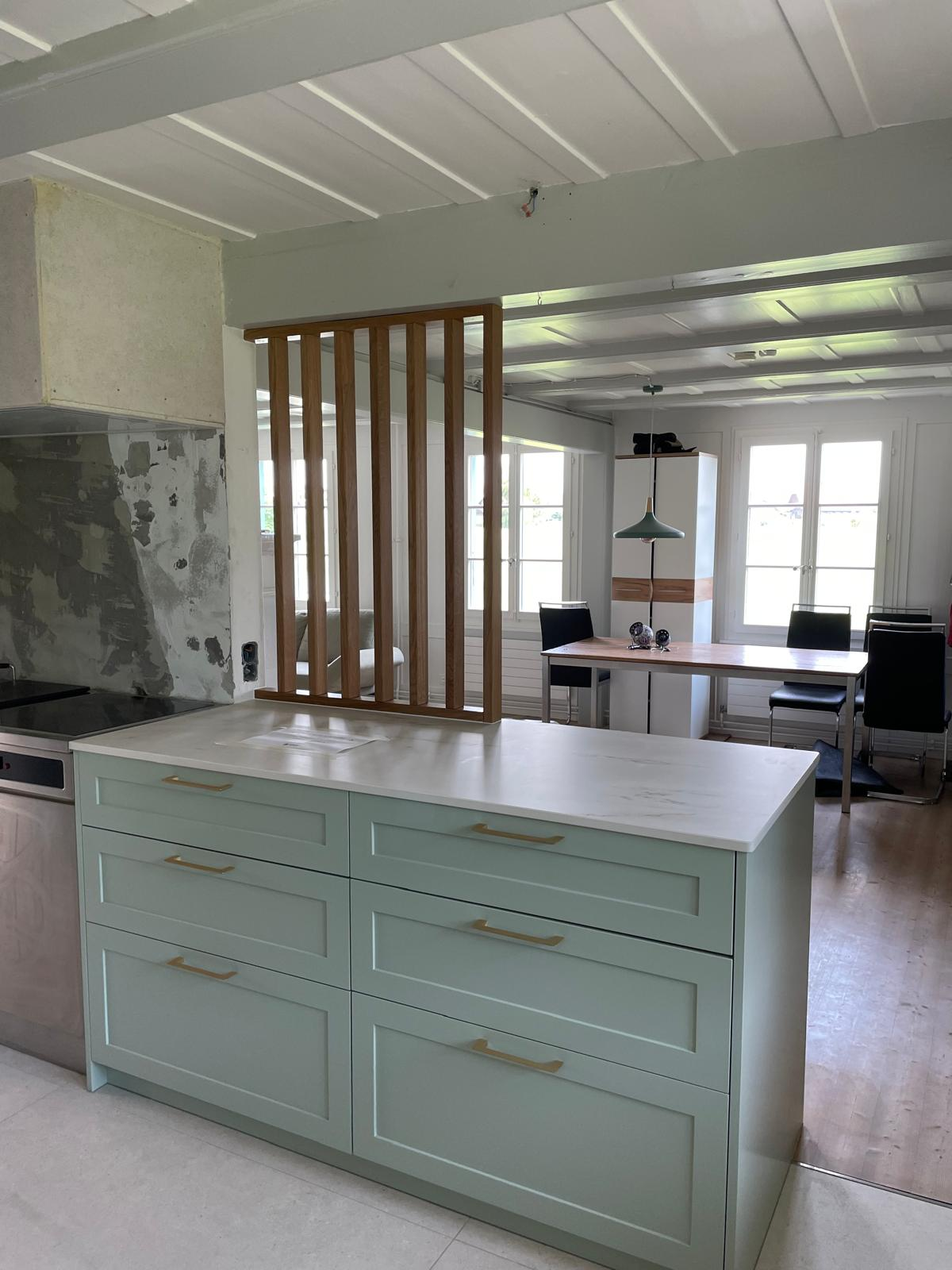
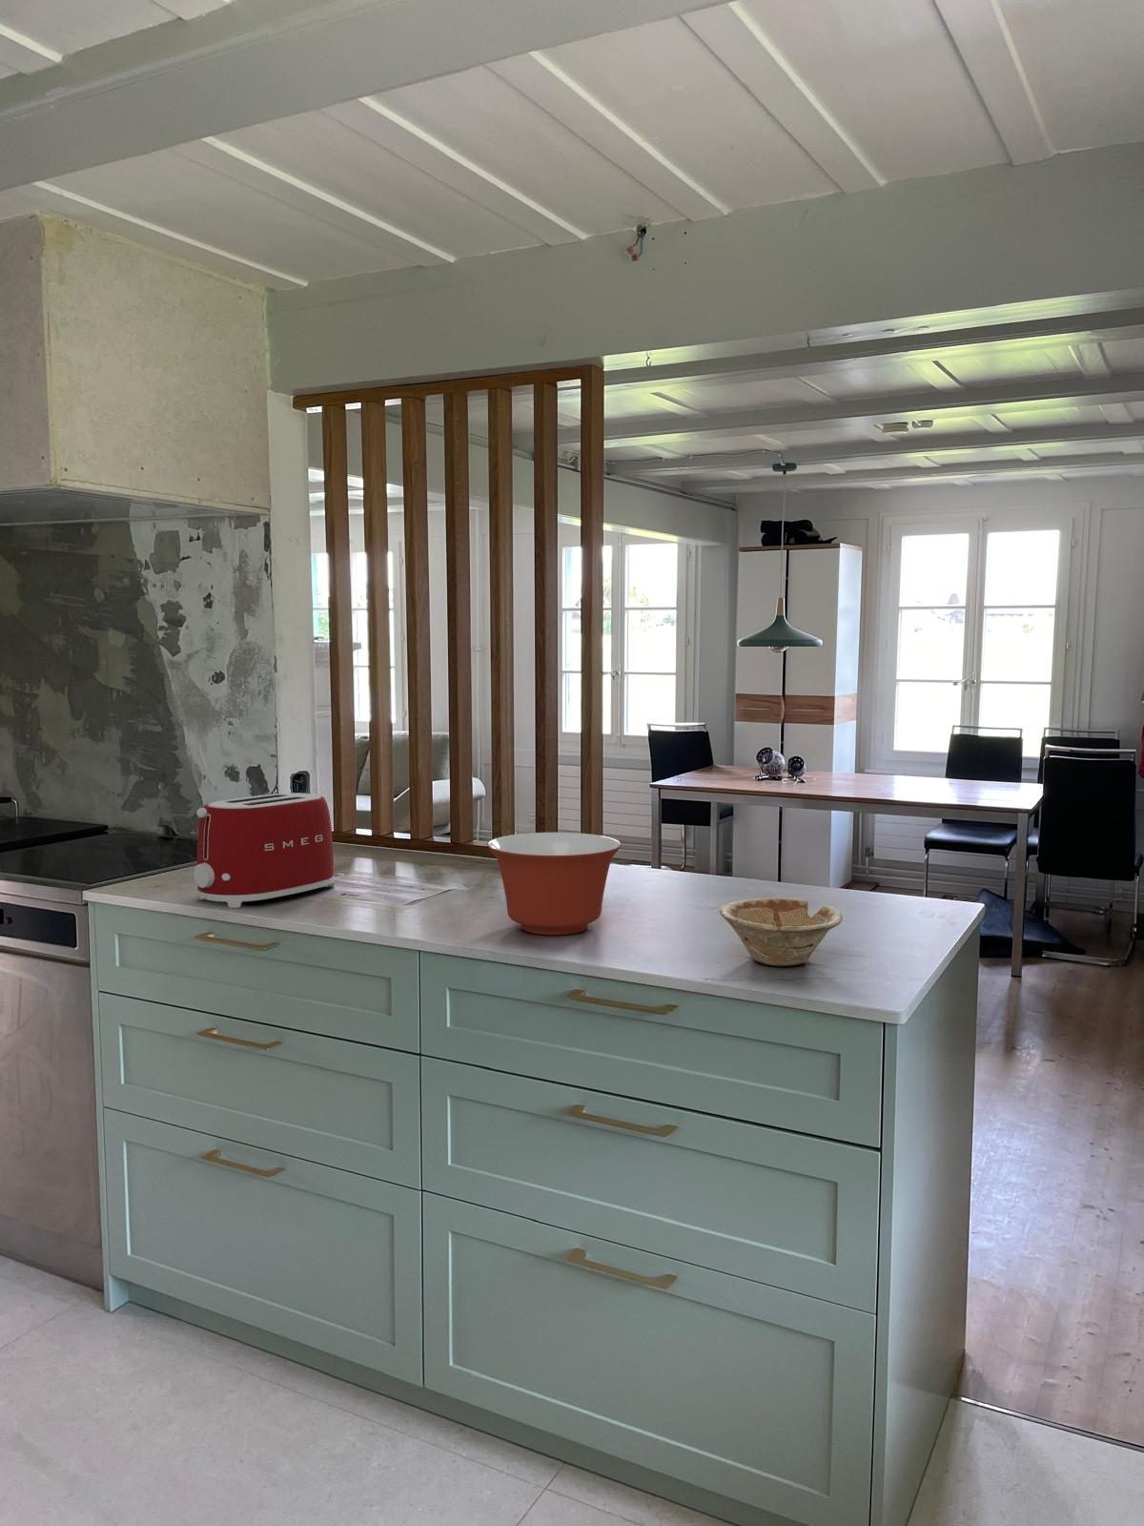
+ mixing bowl [487,831,622,936]
+ dish [719,896,844,967]
+ toaster [193,793,335,908]
